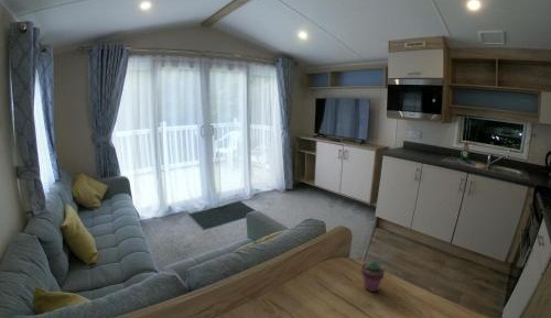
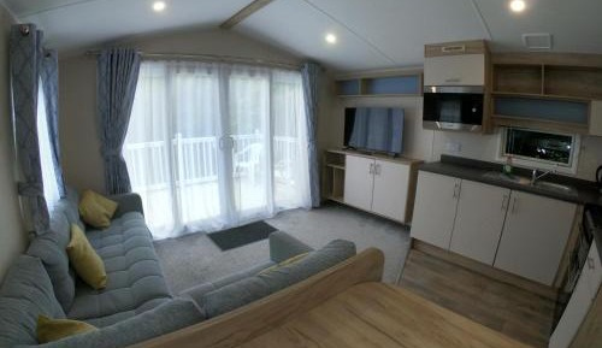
- potted succulent [359,259,386,293]
